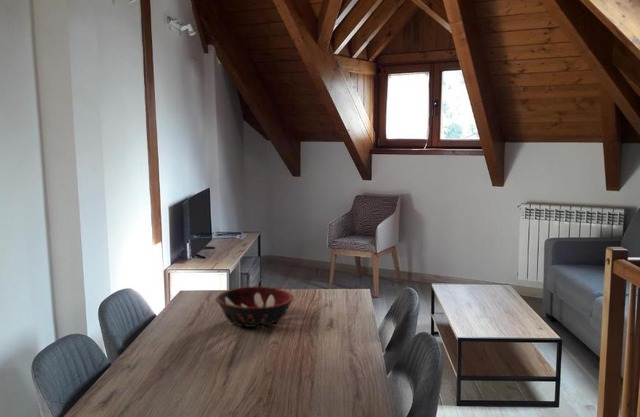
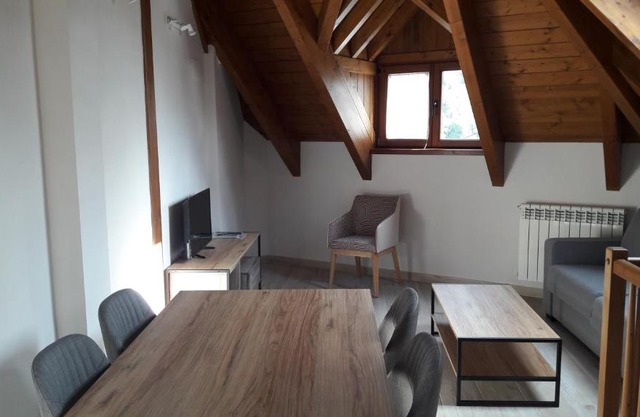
- decorative bowl [215,285,294,328]
